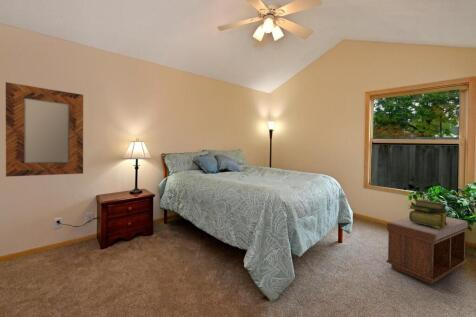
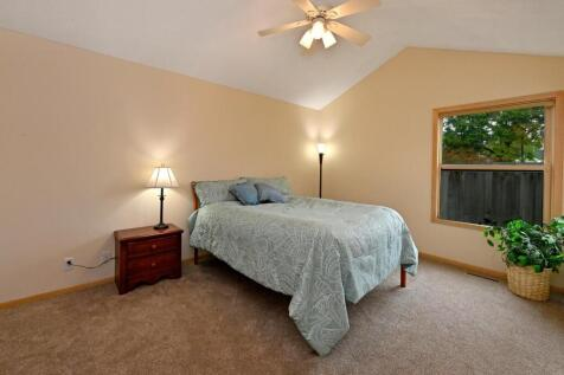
- home mirror [5,81,84,178]
- stack of books [407,198,449,228]
- bench [385,216,469,285]
